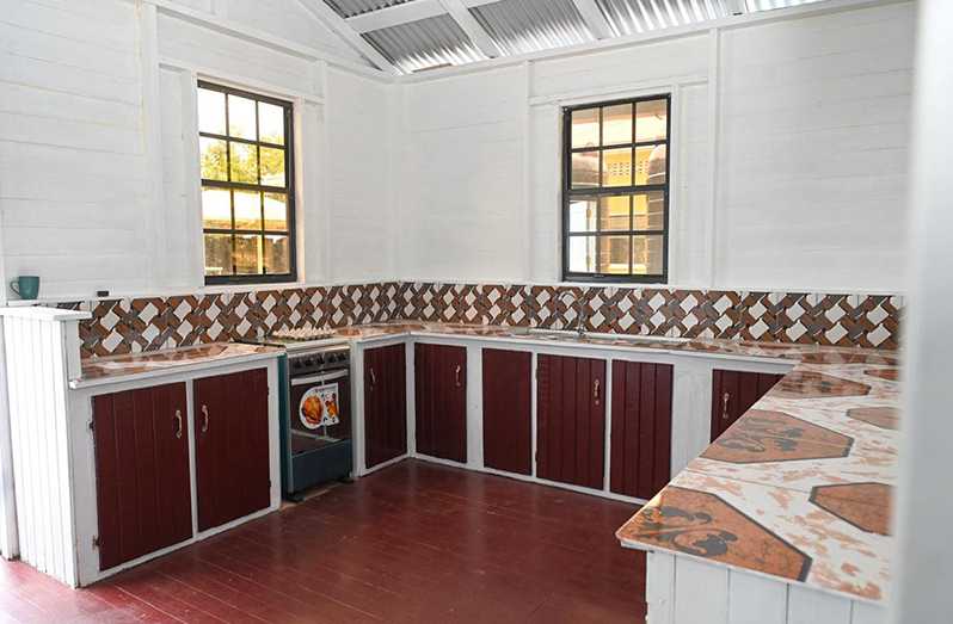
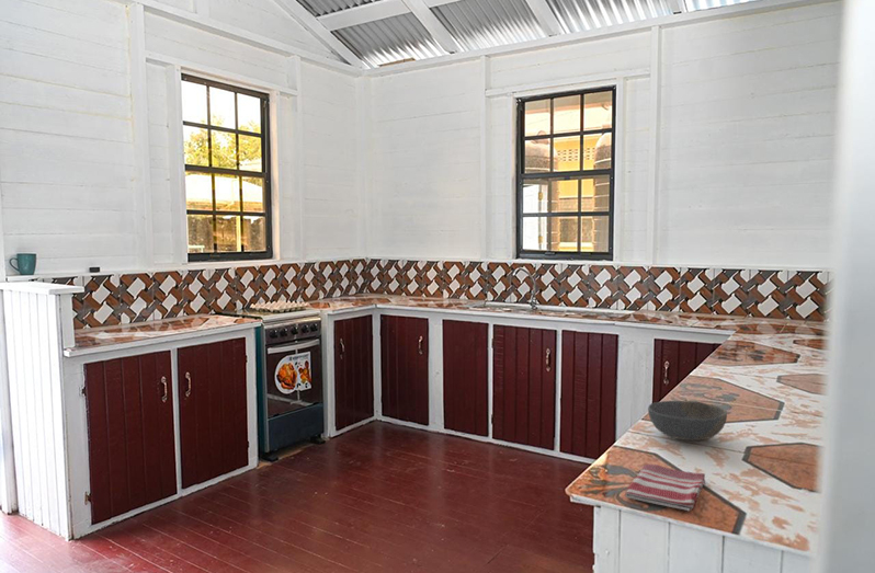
+ dish towel [624,463,706,513]
+ bowl [647,400,728,442]
